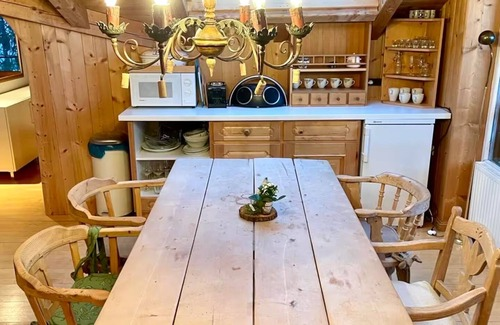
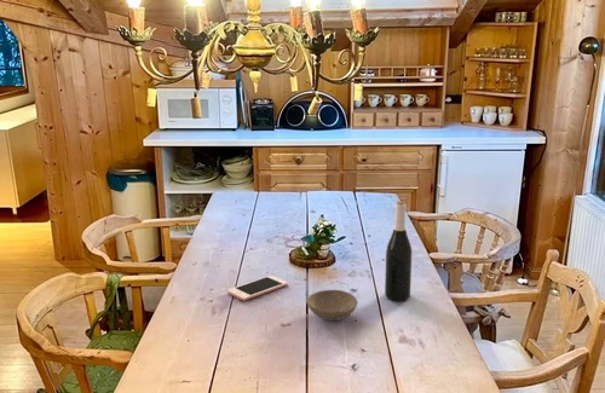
+ cell phone [226,274,289,302]
+ wine bottle [384,200,413,302]
+ bowl [306,289,358,322]
